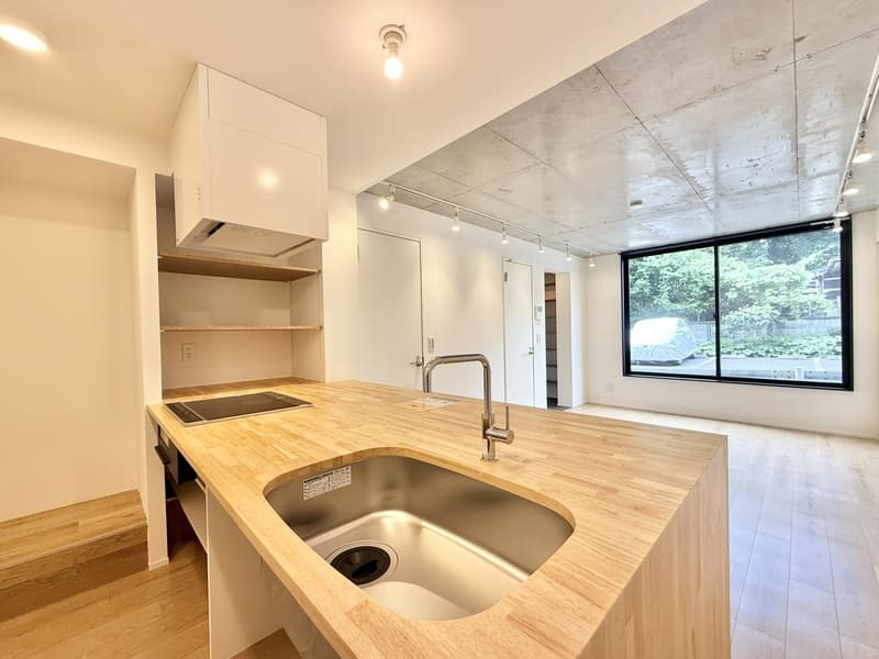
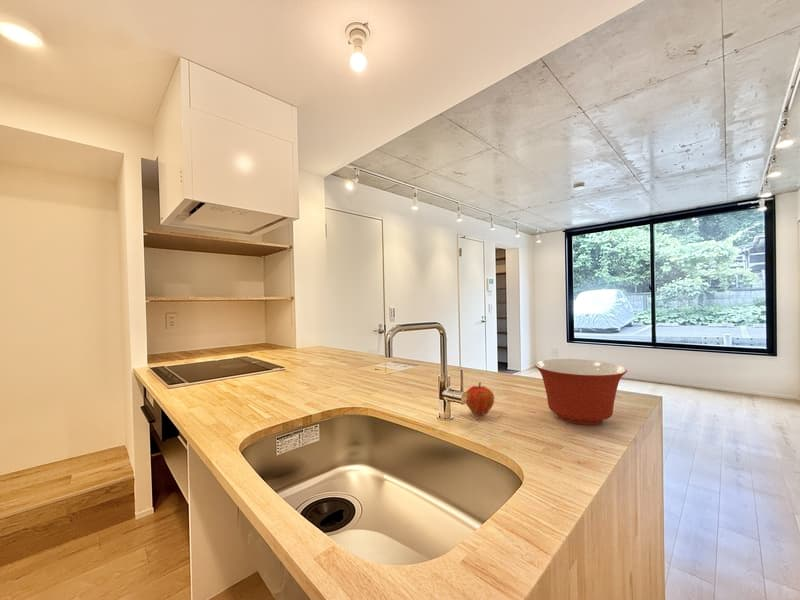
+ mixing bowl [534,358,628,426]
+ fruit [465,381,495,417]
